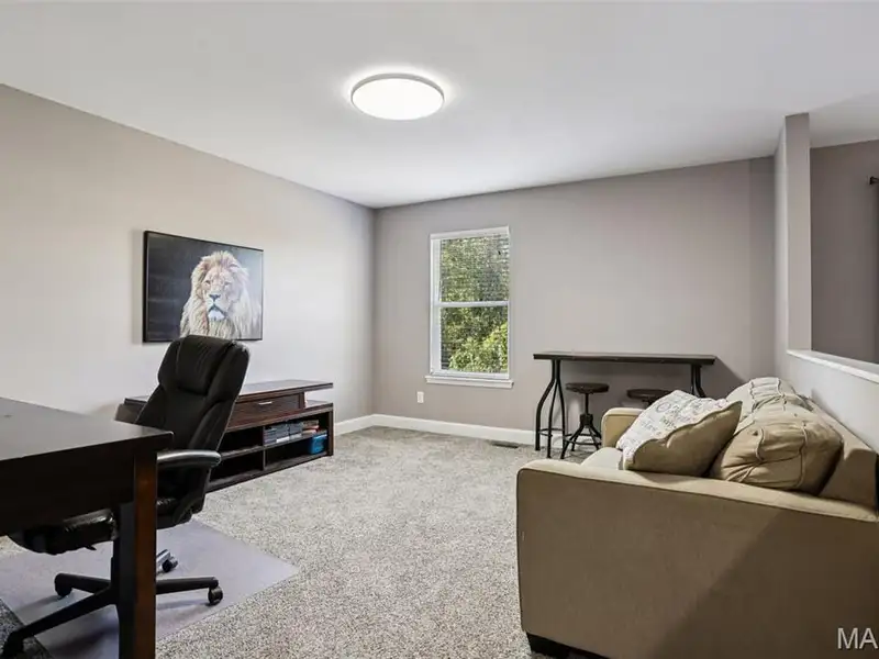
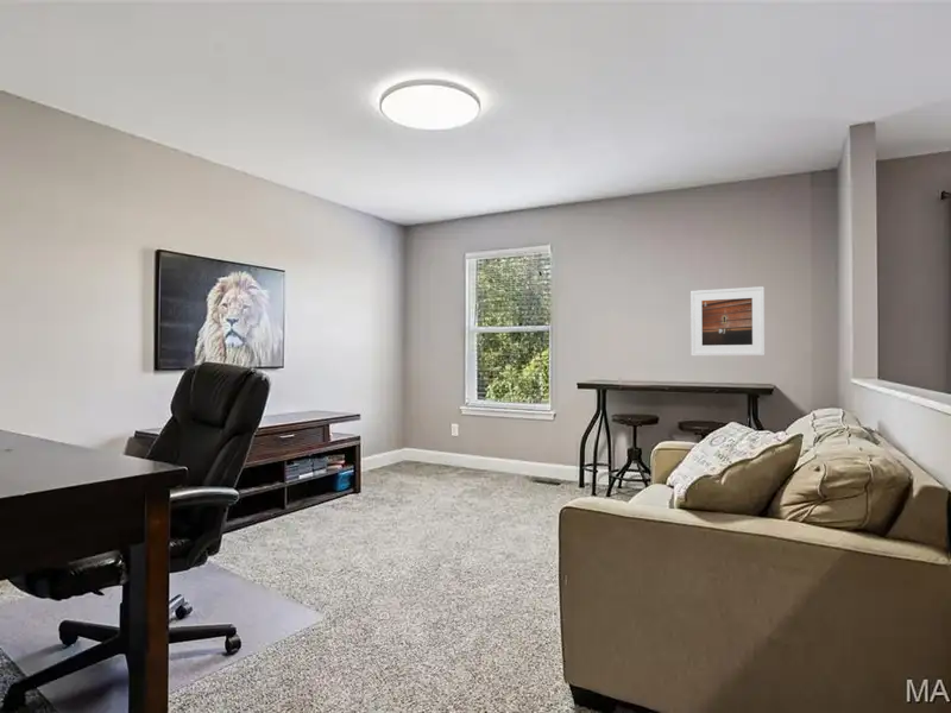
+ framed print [689,285,766,356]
